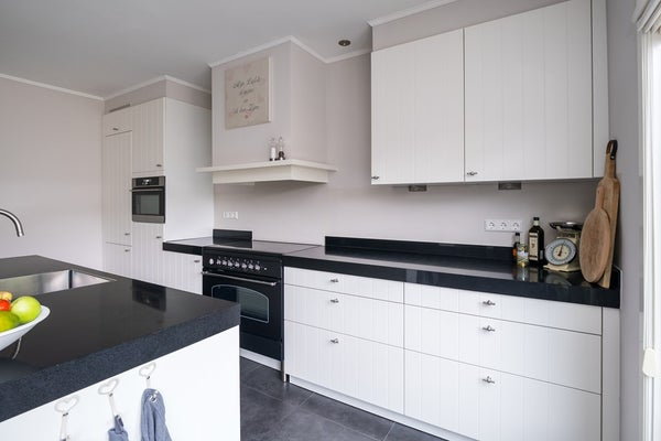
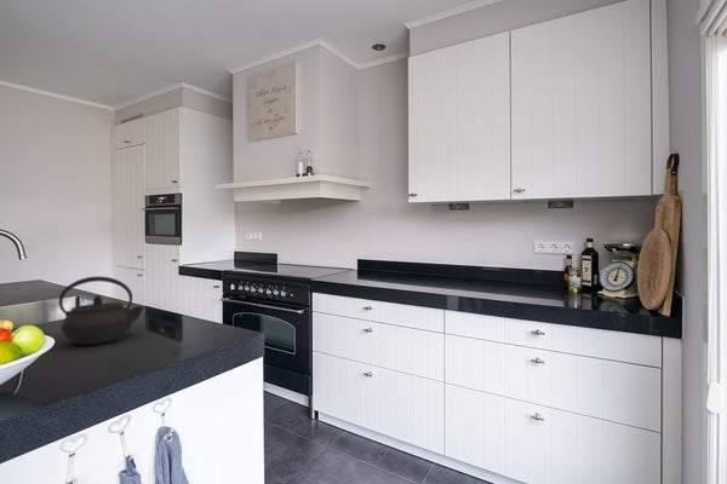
+ kettle [58,275,145,346]
